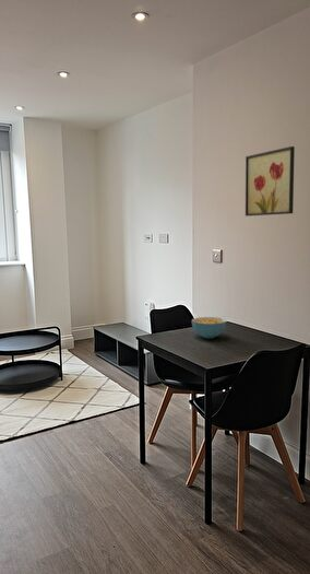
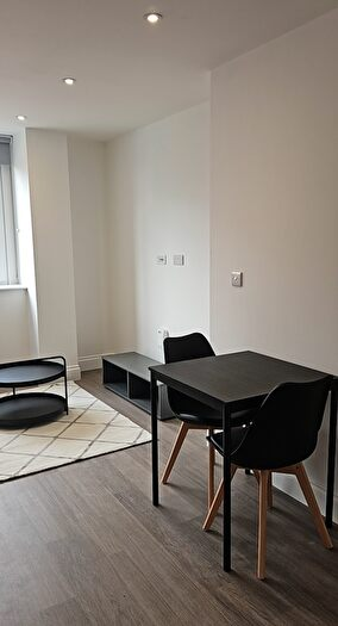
- wall art [245,145,296,218]
- cereal bowl [191,316,227,339]
